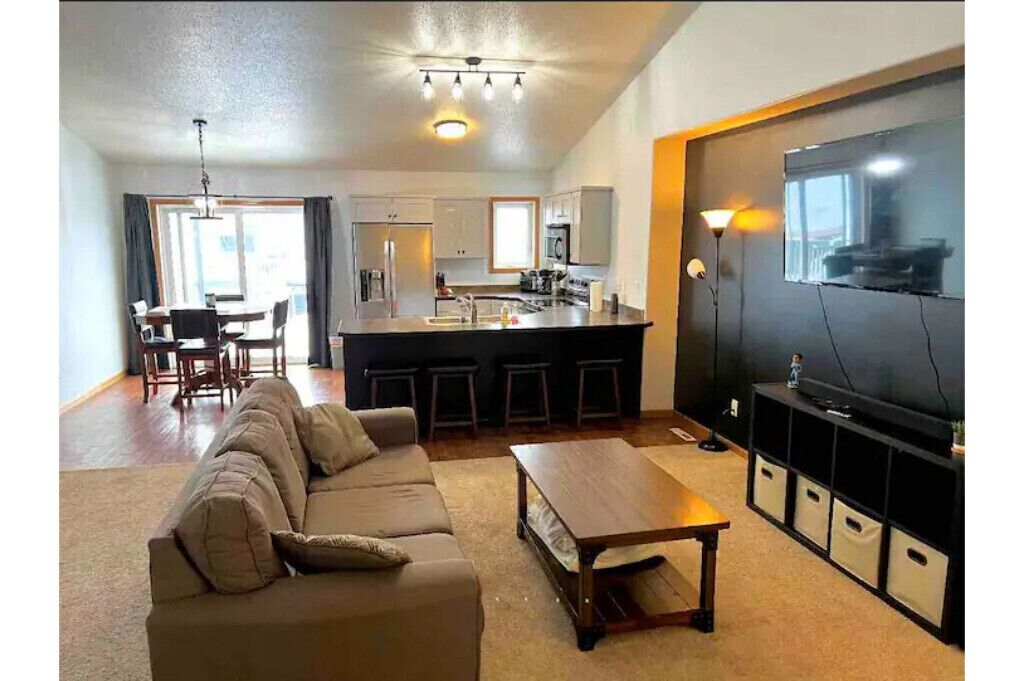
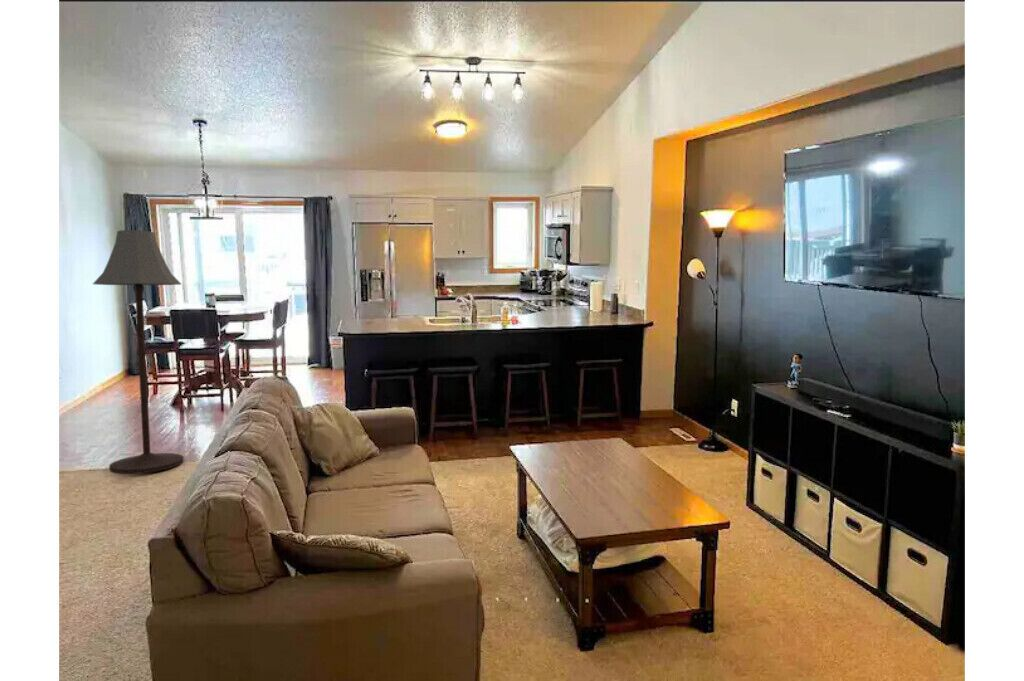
+ floor lamp [92,229,184,475]
